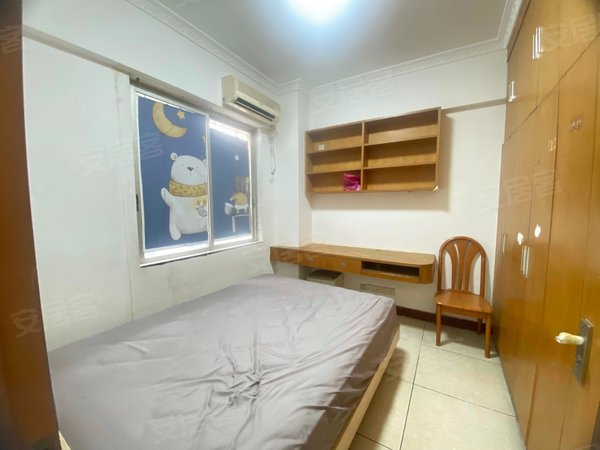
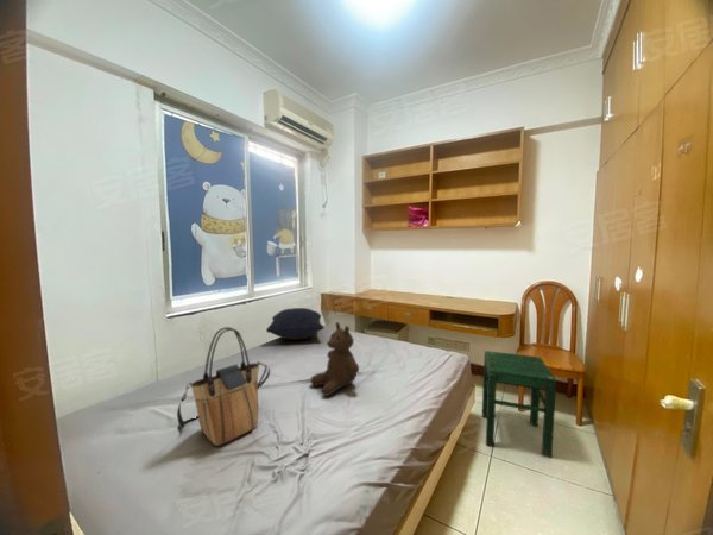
+ pillow [265,307,324,341]
+ tote bag [176,326,271,447]
+ teddy bear [309,321,360,397]
+ stool [481,350,557,459]
